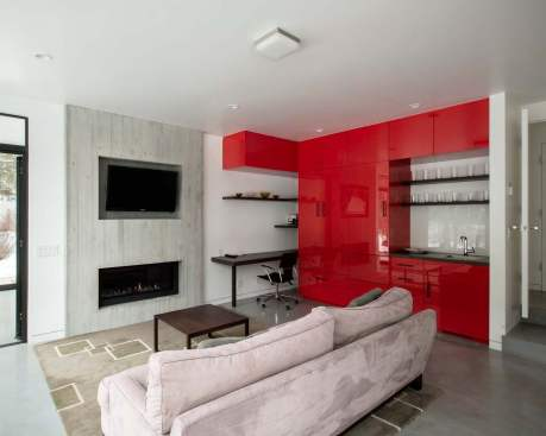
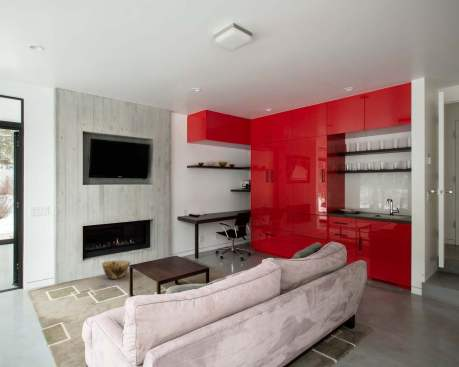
+ woven basket [101,259,132,280]
